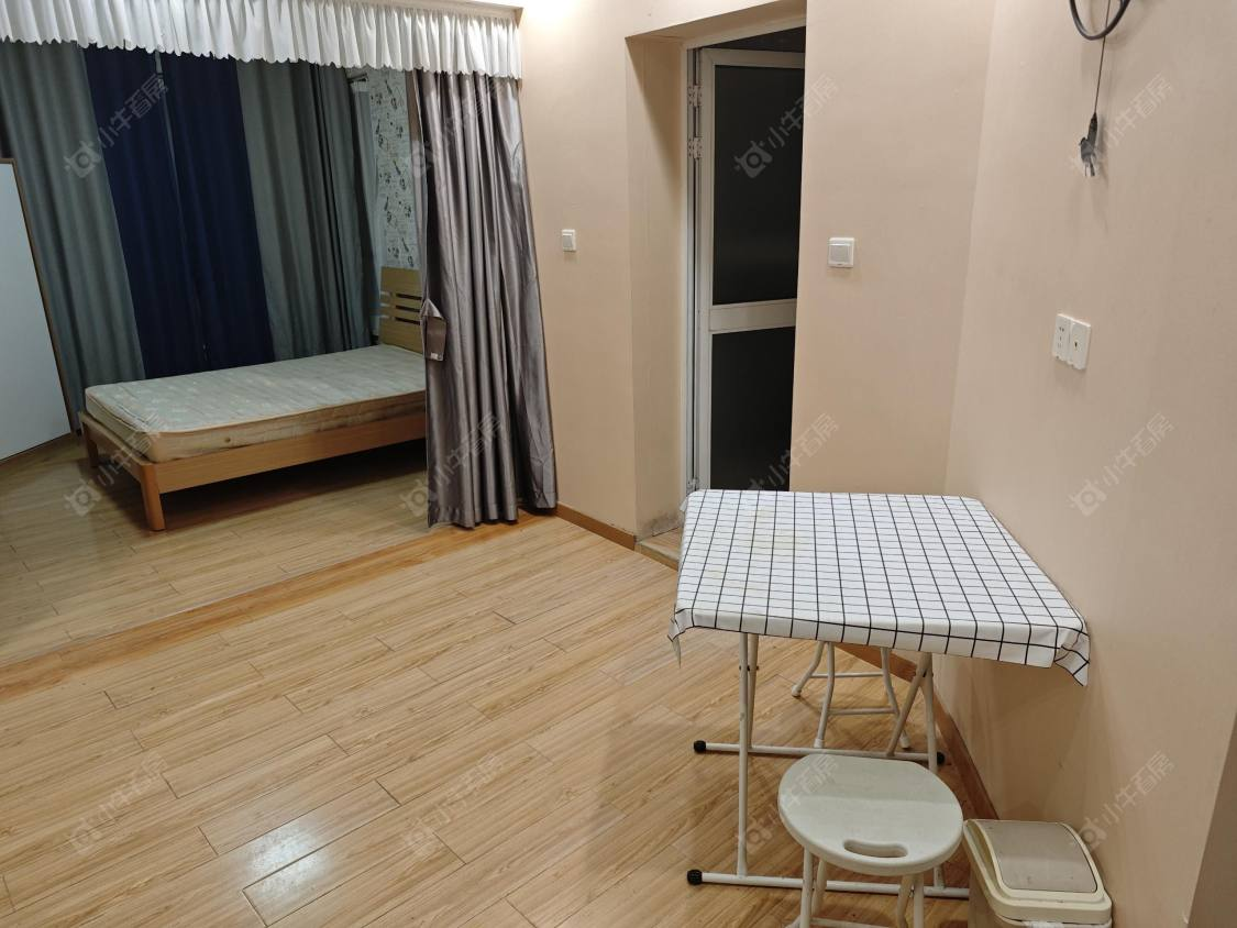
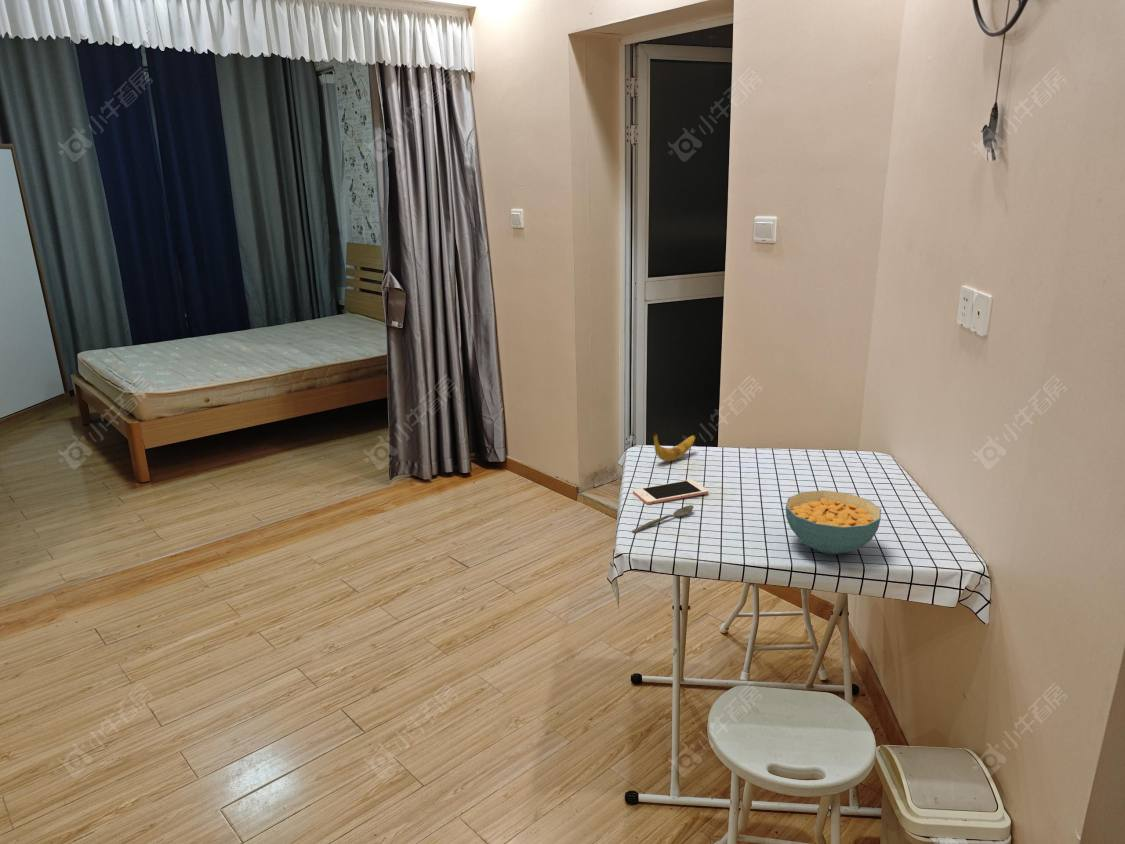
+ spoon [631,504,695,534]
+ banana [652,432,696,462]
+ cereal bowl [785,490,882,556]
+ cell phone [632,479,709,505]
